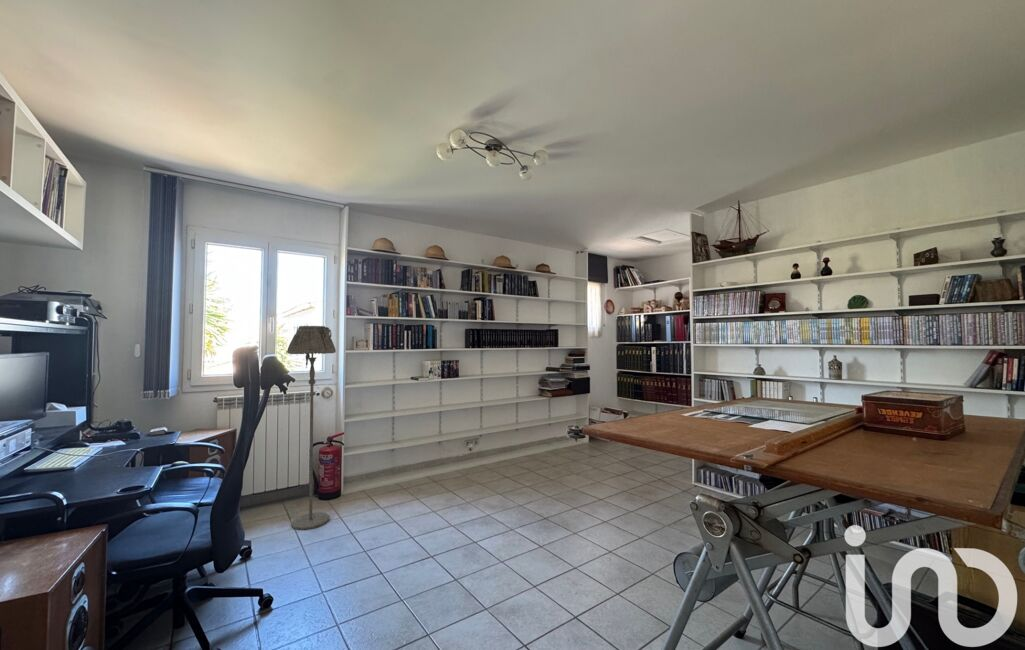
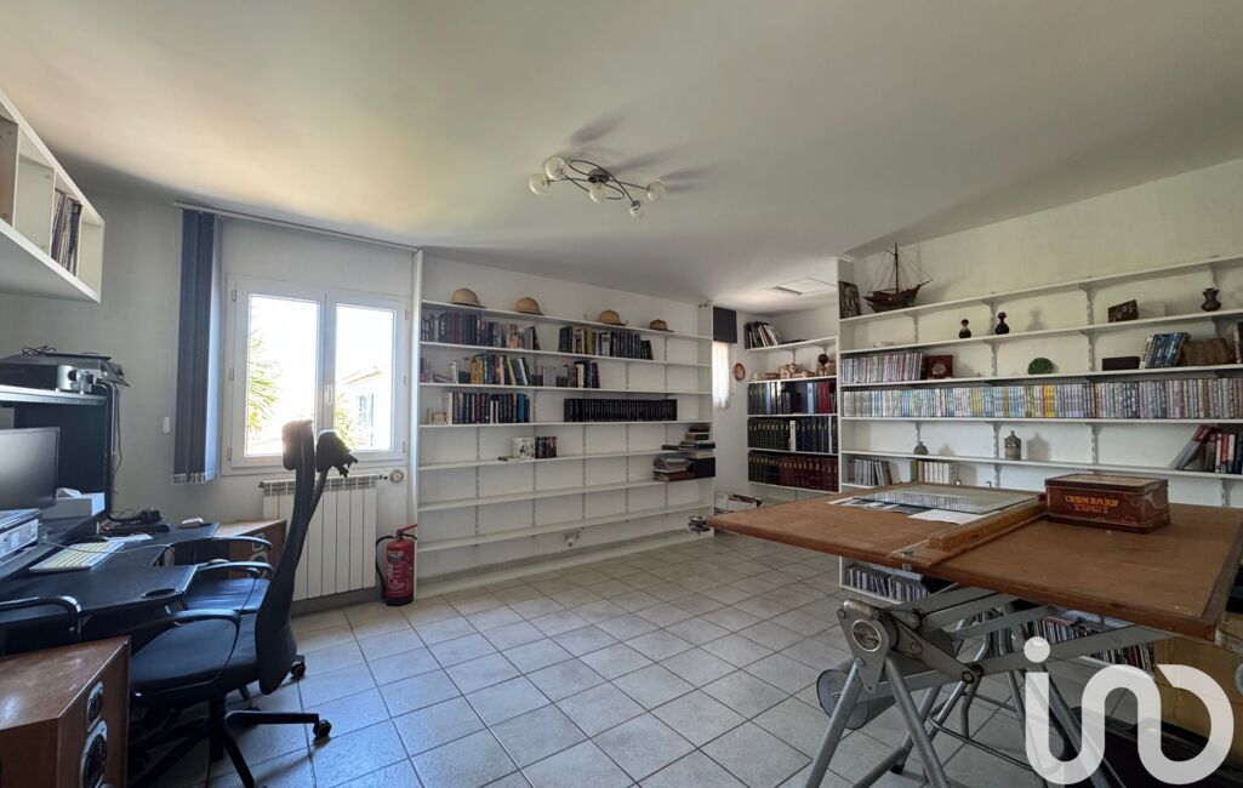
- floor lamp [286,325,337,531]
